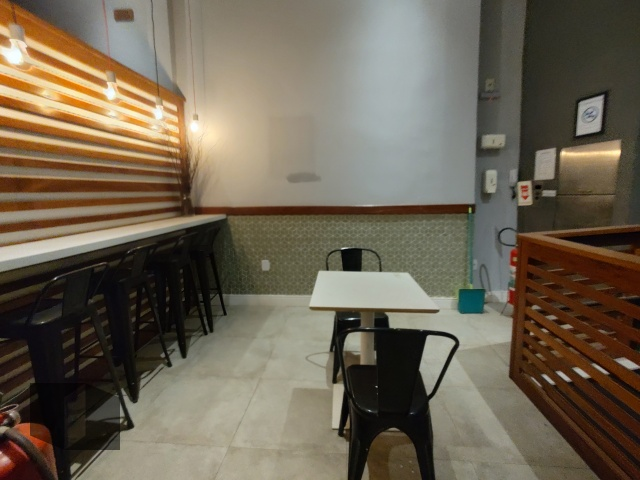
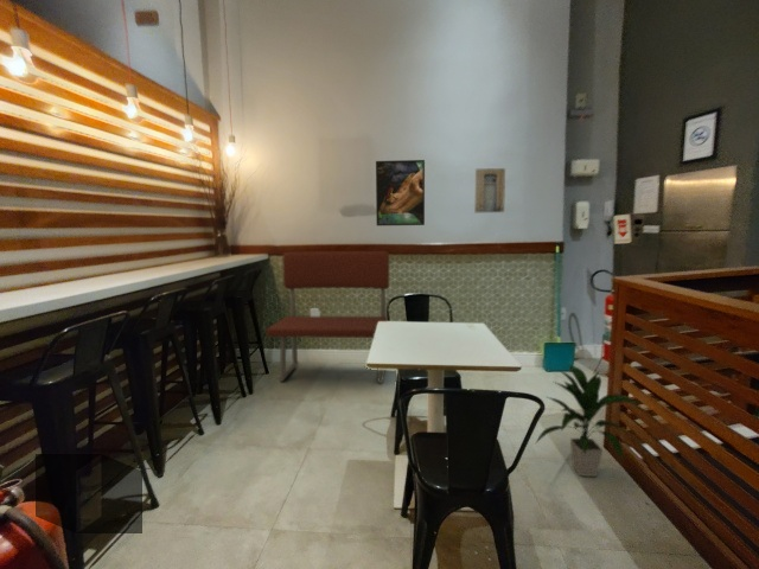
+ bench [266,250,390,384]
+ wall art [473,167,506,213]
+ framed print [375,159,426,226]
+ indoor plant [535,363,645,478]
